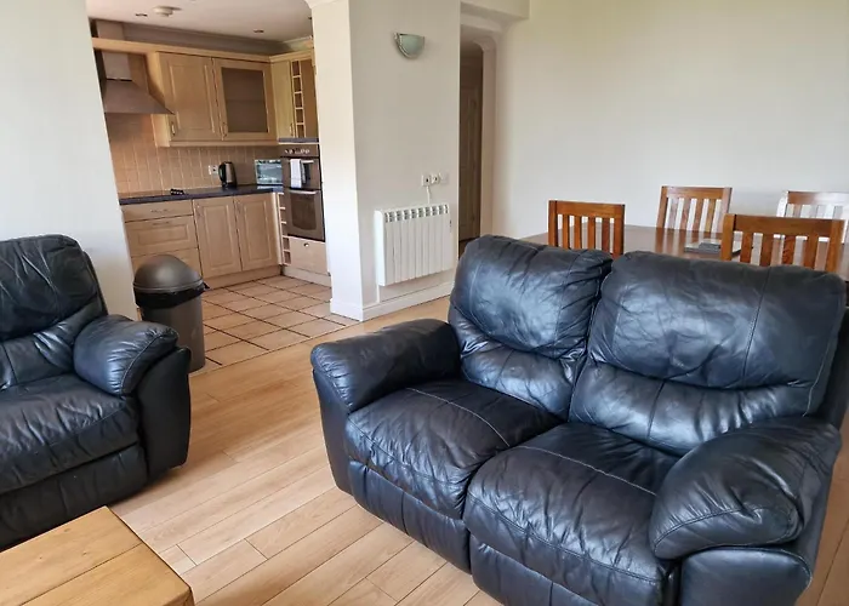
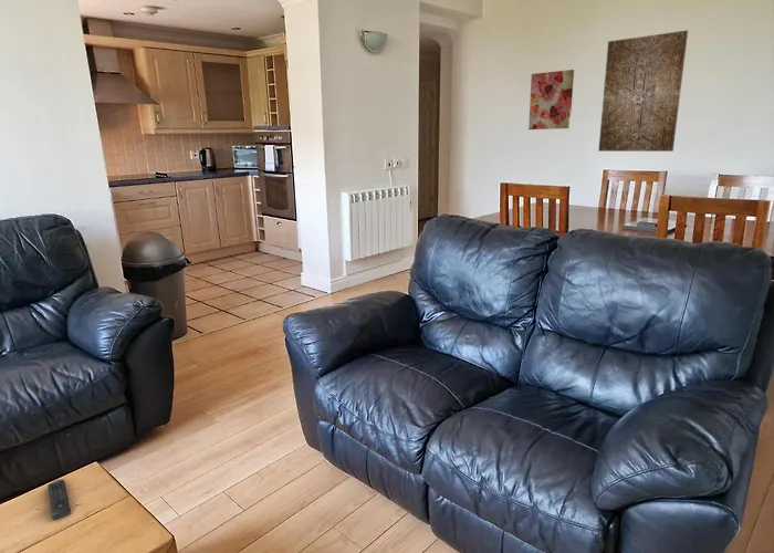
+ remote control [46,478,73,521]
+ wall art [597,29,689,153]
+ wall art [527,69,575,131]
